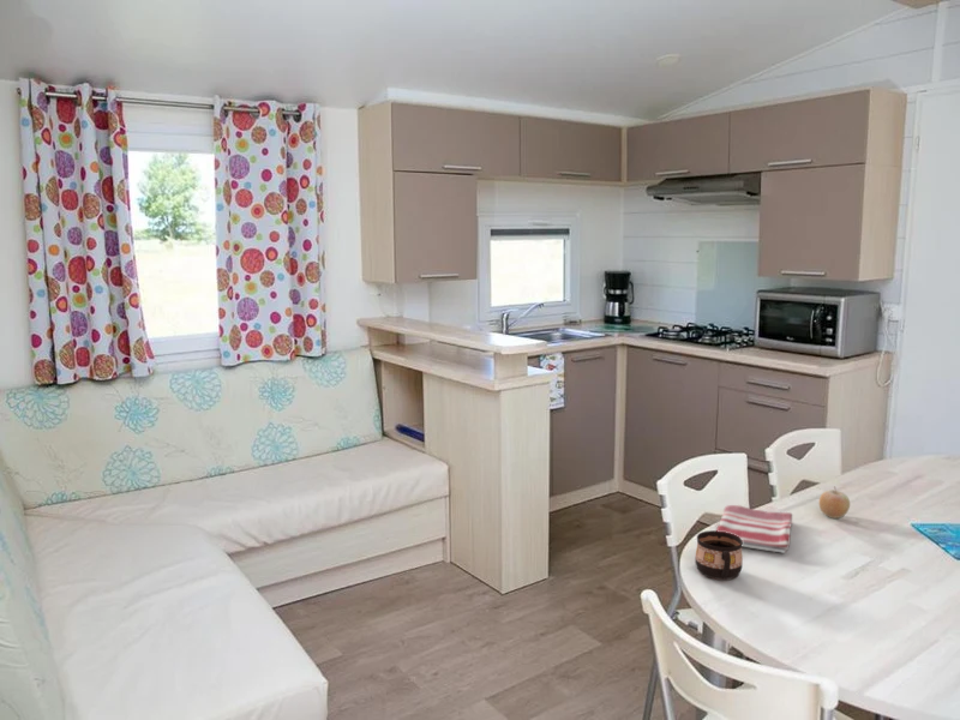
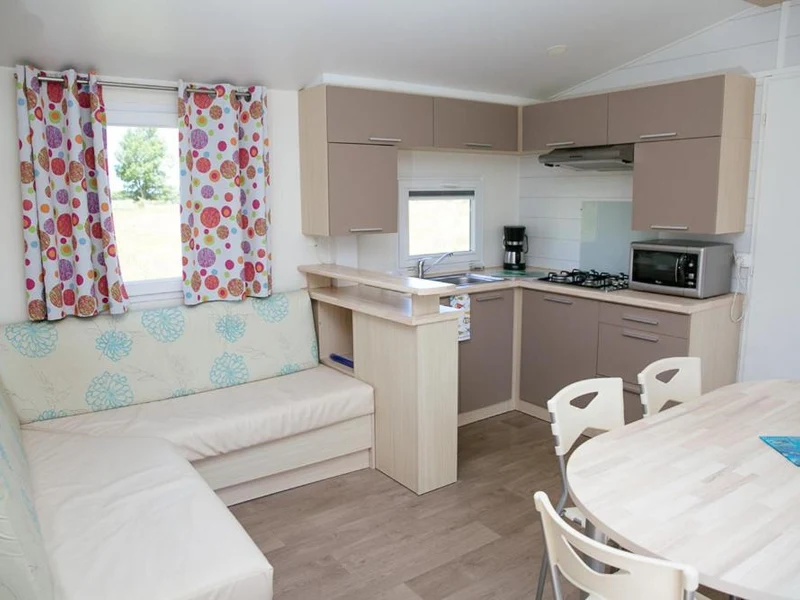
- fruit [817,486,851,520]
- dish towel [715,504,793,554]
- cup [694,529,744,581]
